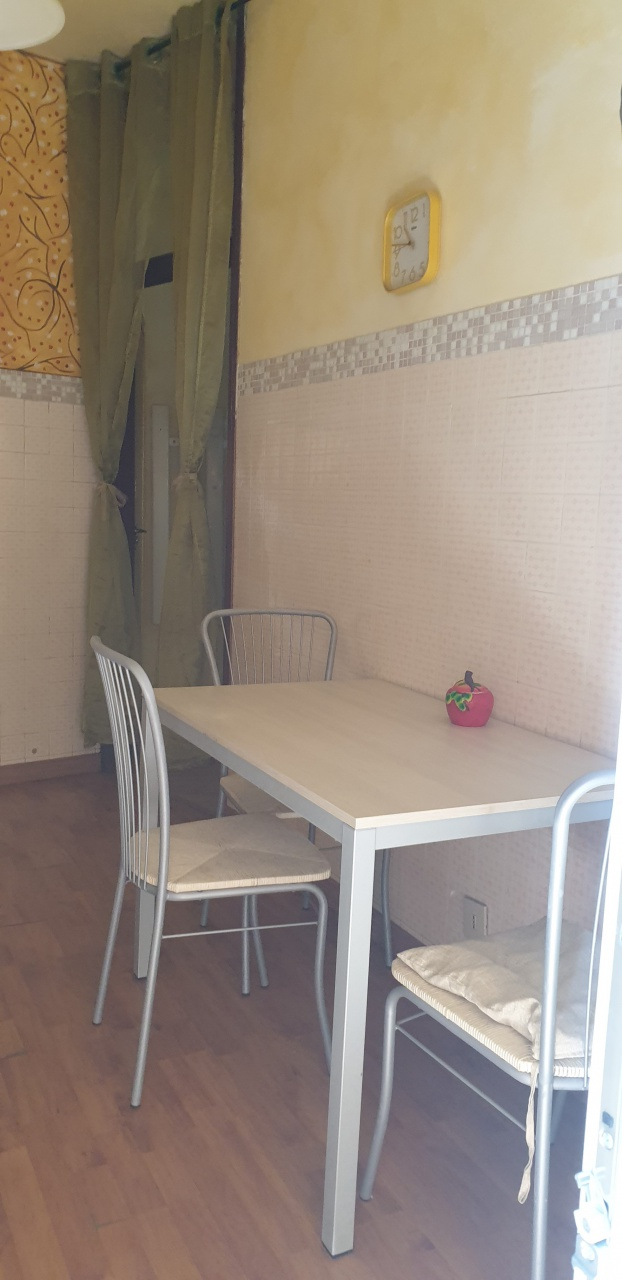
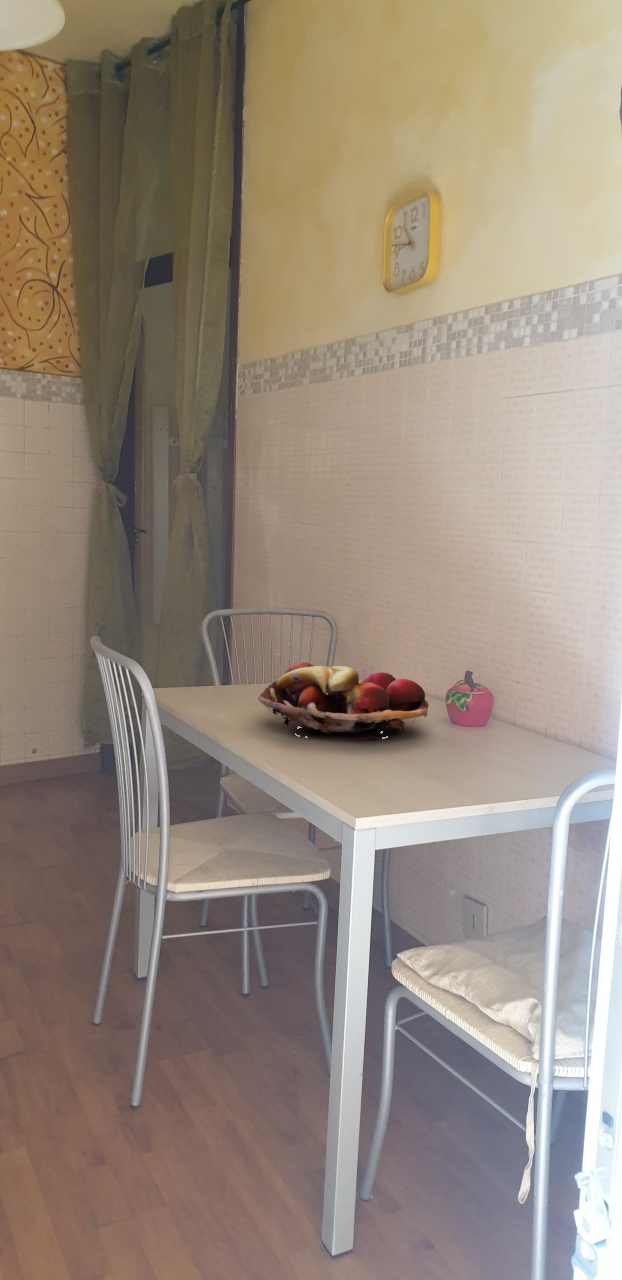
+ fruit basket [257,662,430,742]
